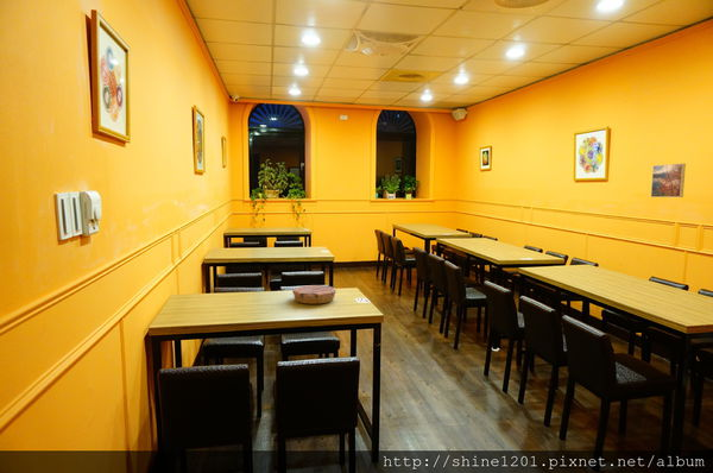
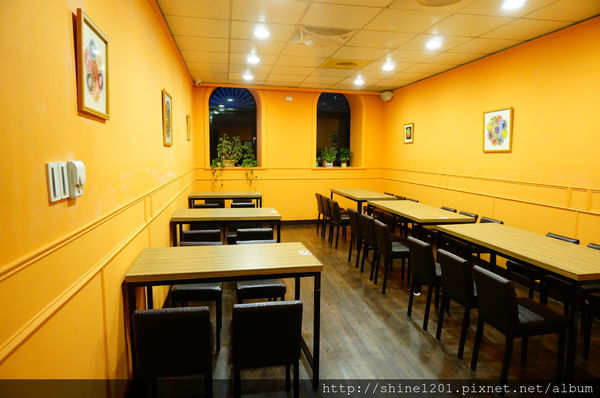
- plate [291,284,336,305]
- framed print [650,163,687,198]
